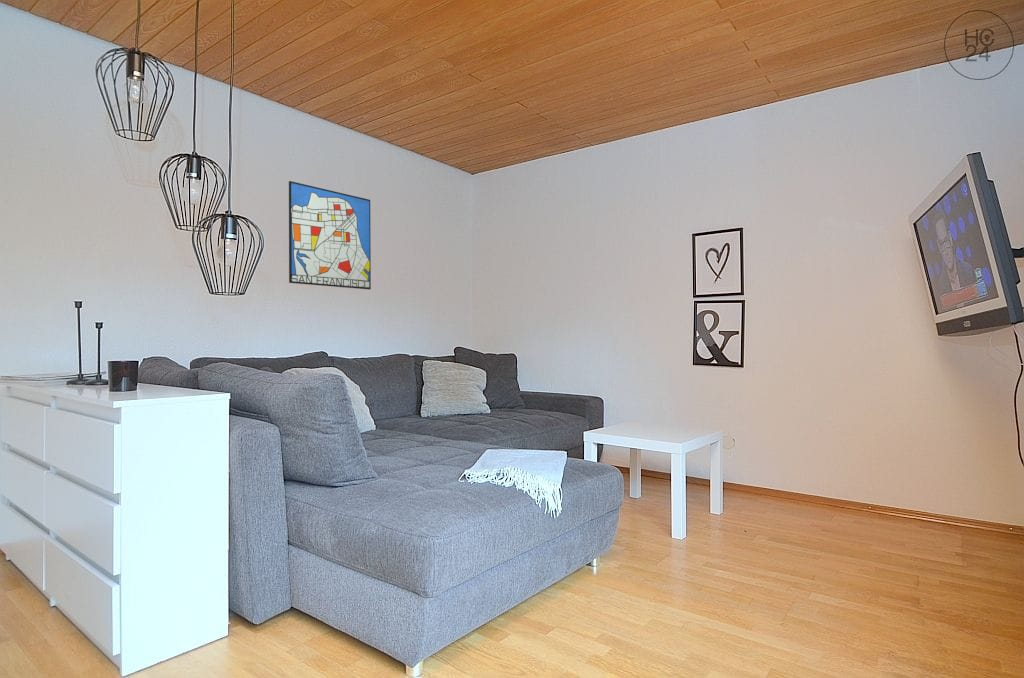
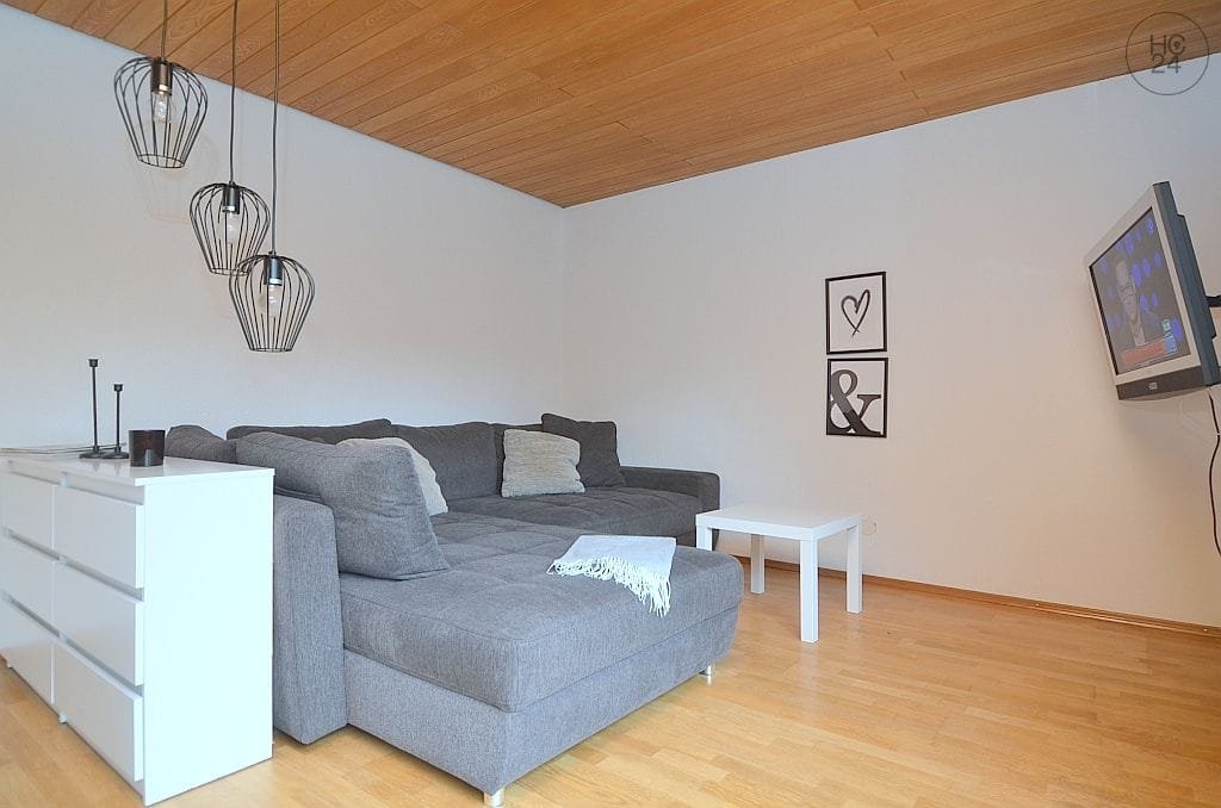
- wall art [288,180,372,290]
